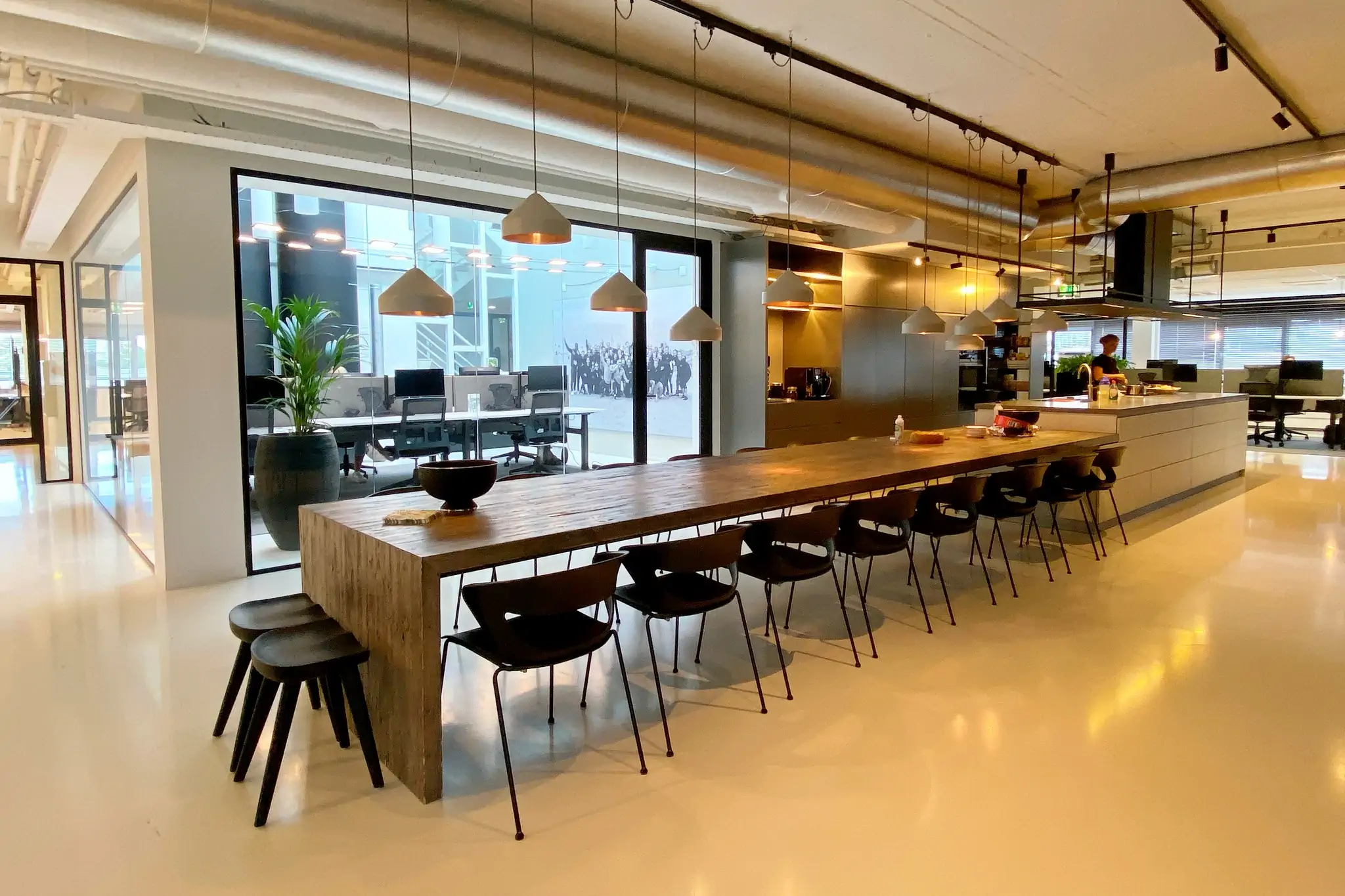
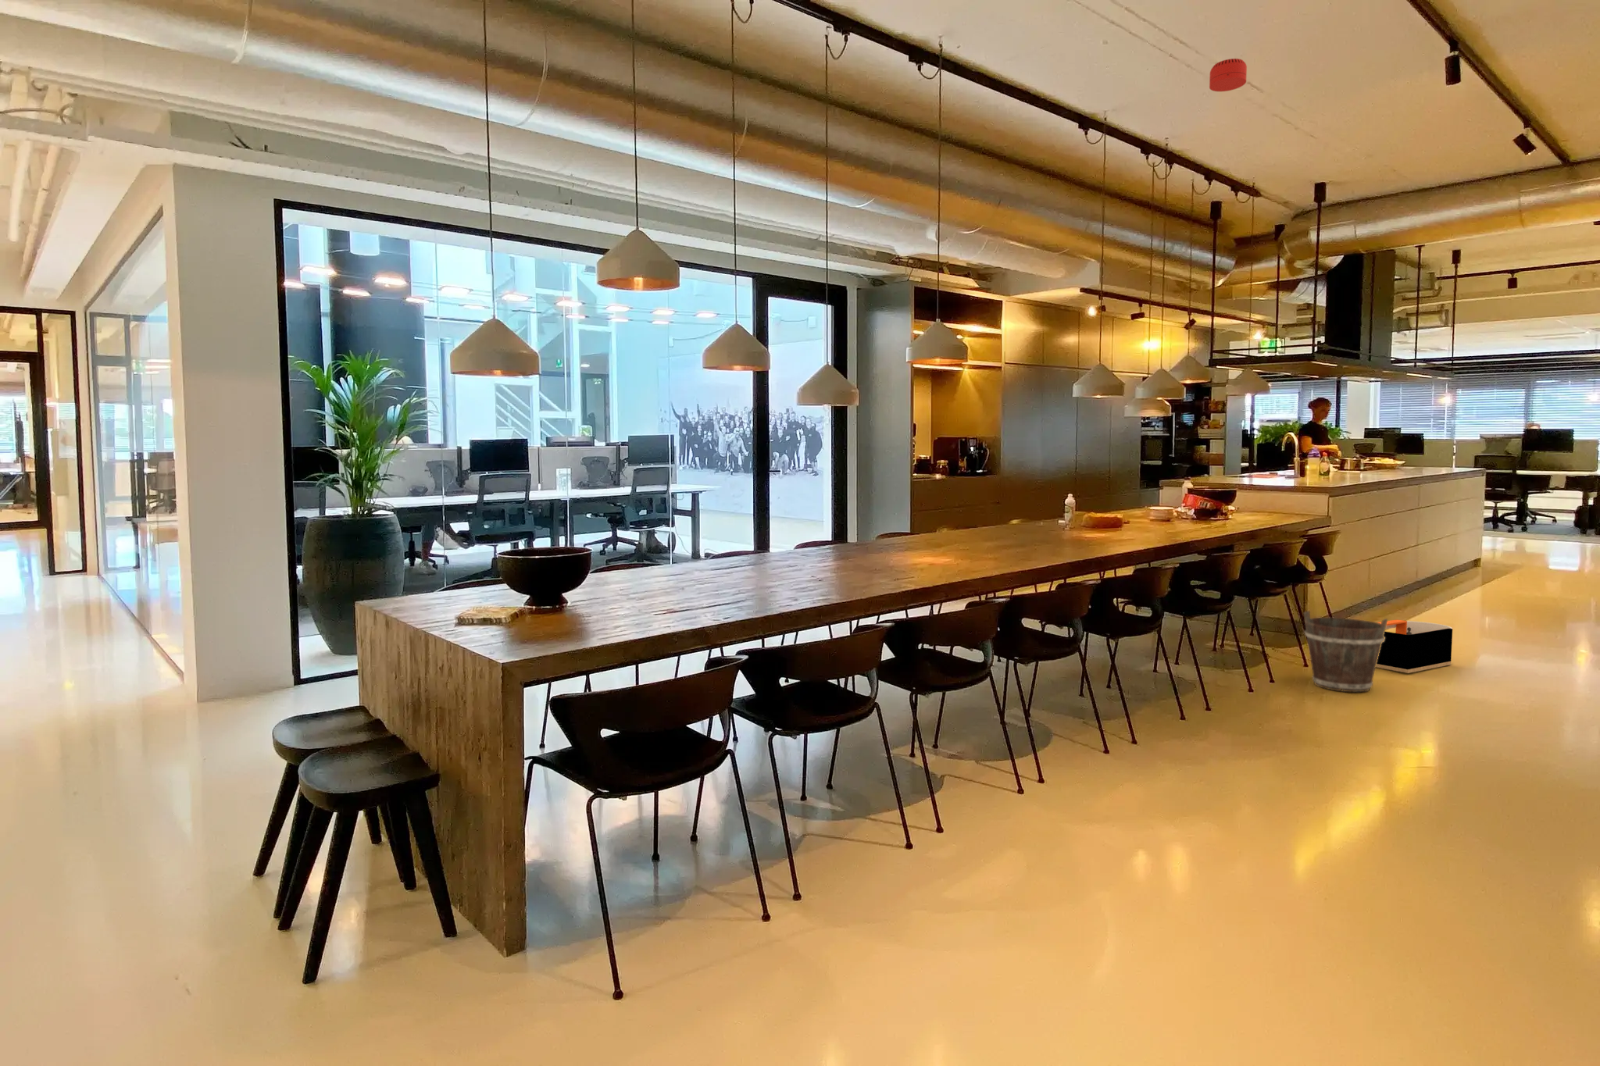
+ bucket [1303,610,1388,692]
+ smoke detector [1209,58,1248,92]
+ storage bin [1376,620,1454,673]
